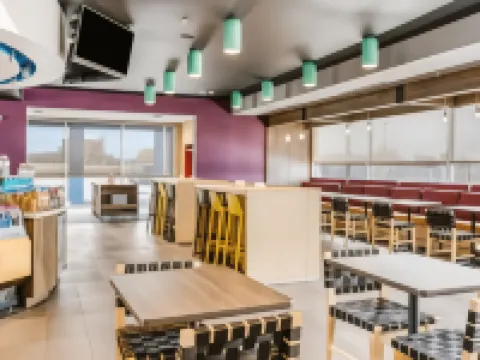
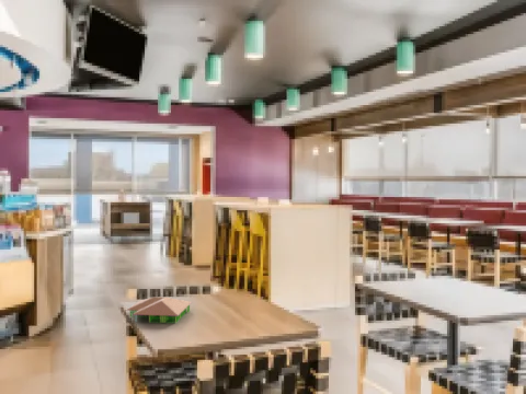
+ architectural model [126,296,193,324]
